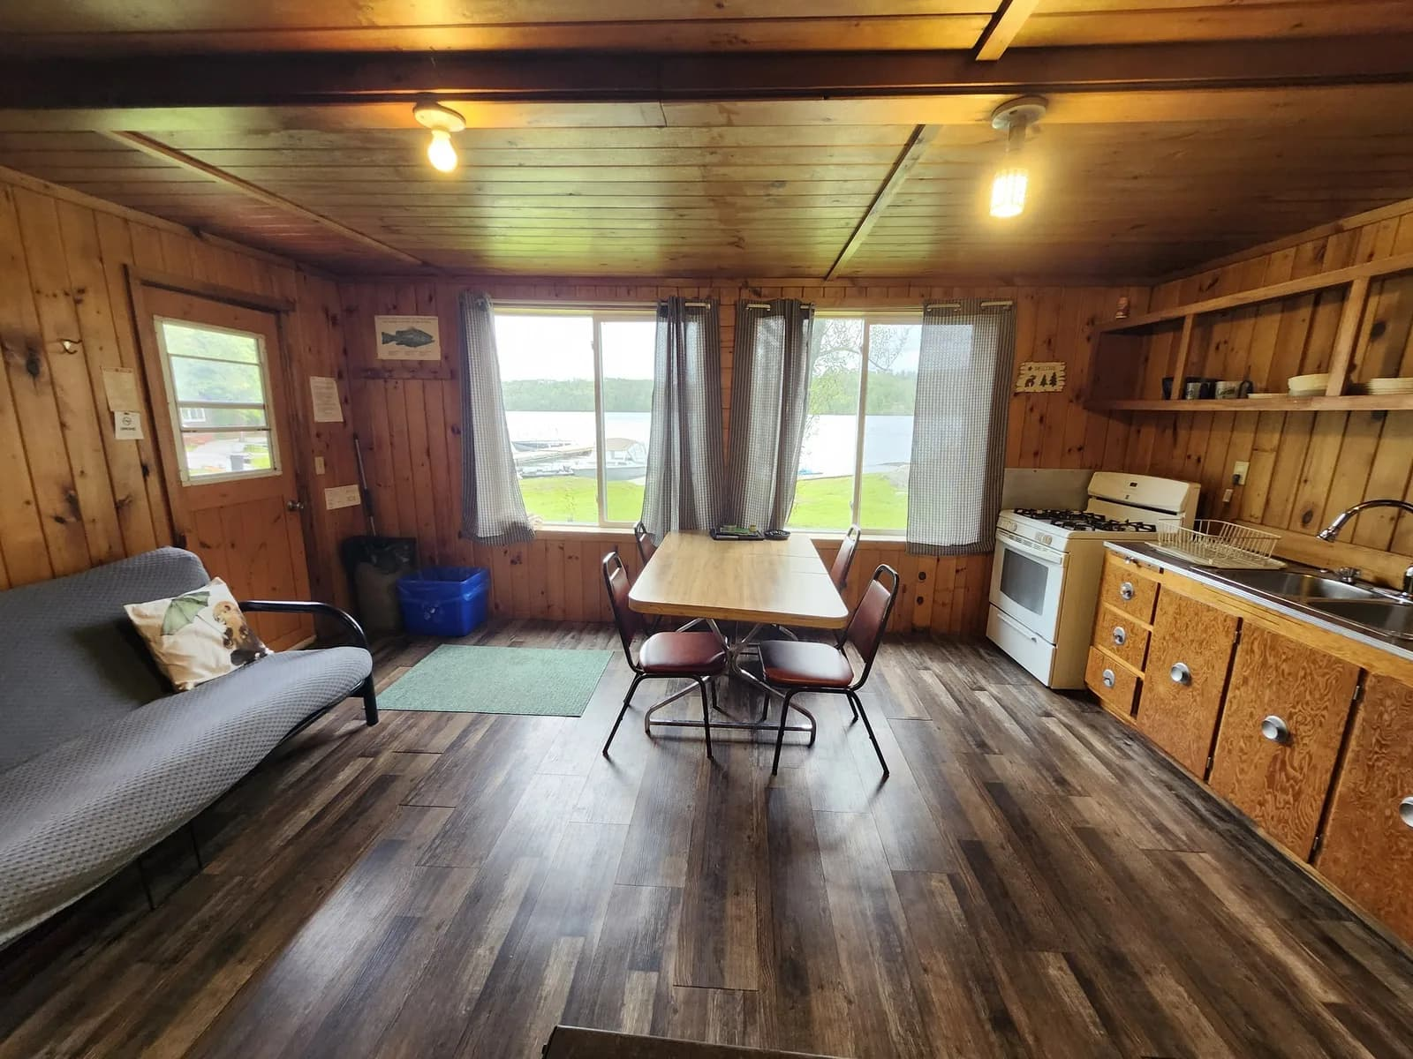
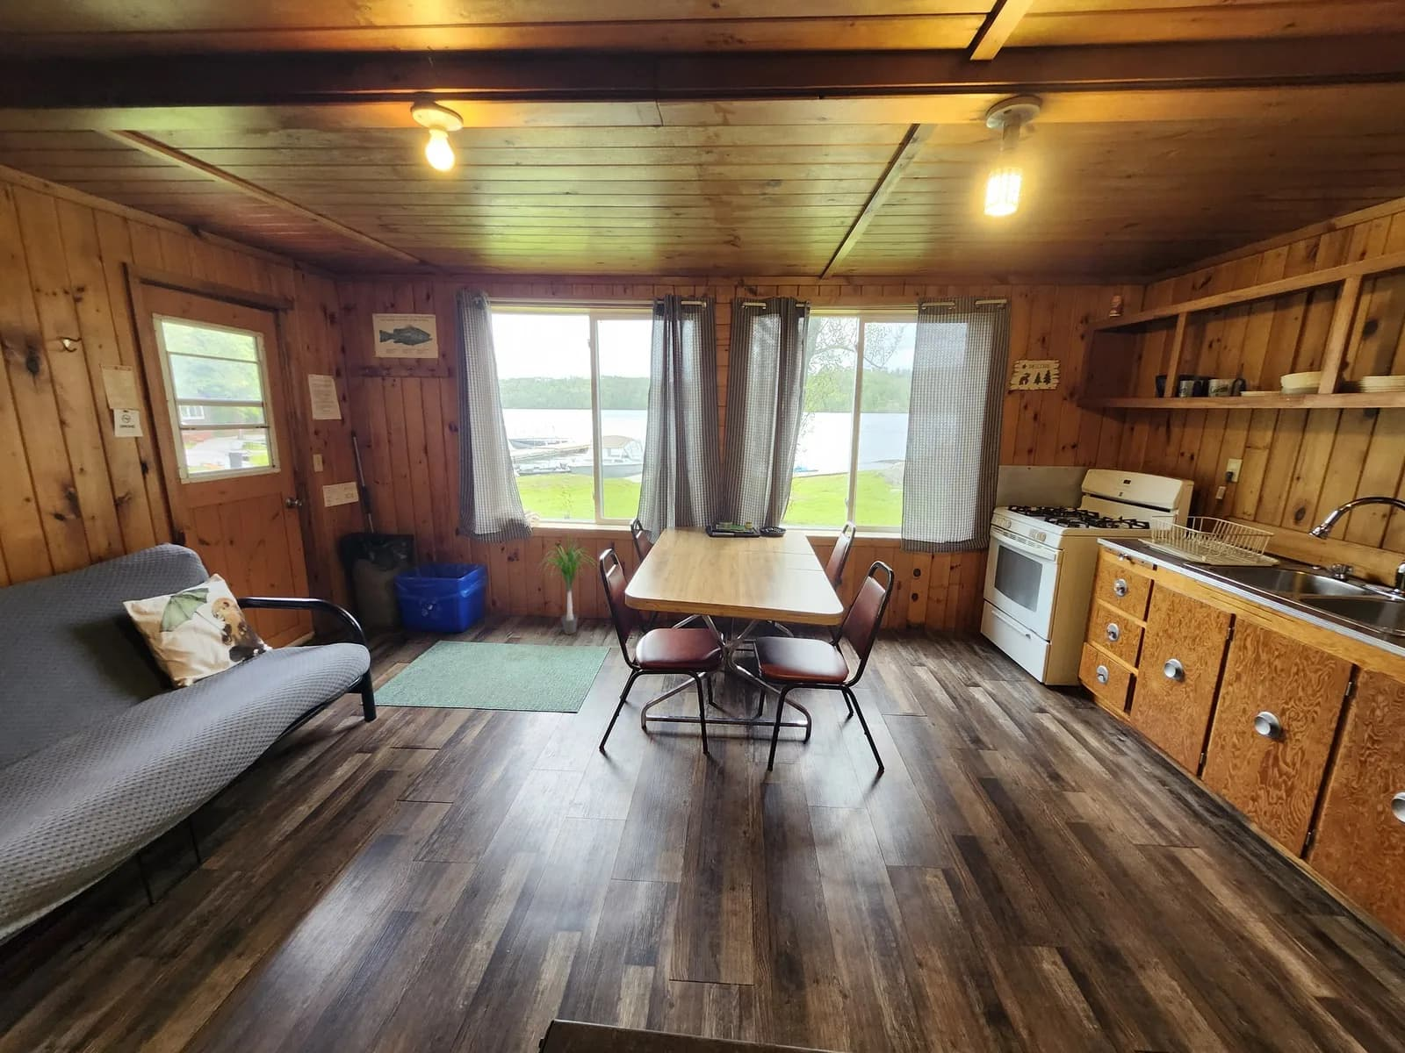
+ potted plant [533,533,599,635]
